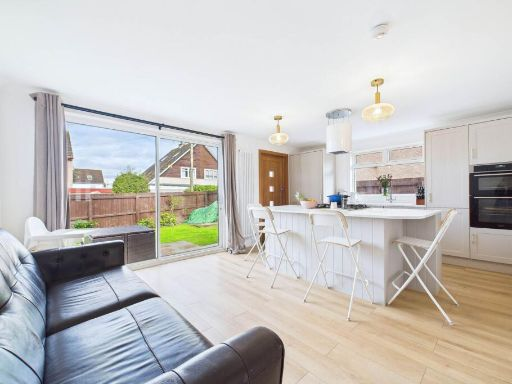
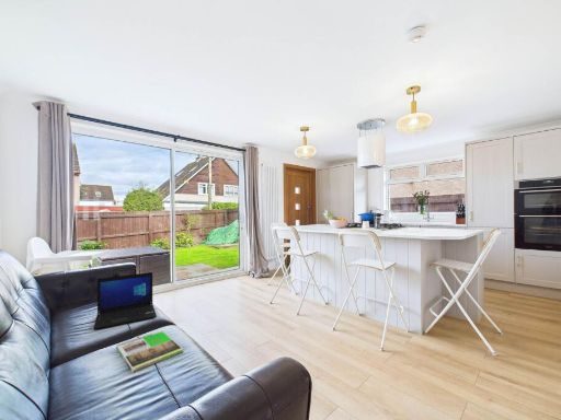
+ magazine [115,329,185,374]
+ laptop [93,271,158,330]
